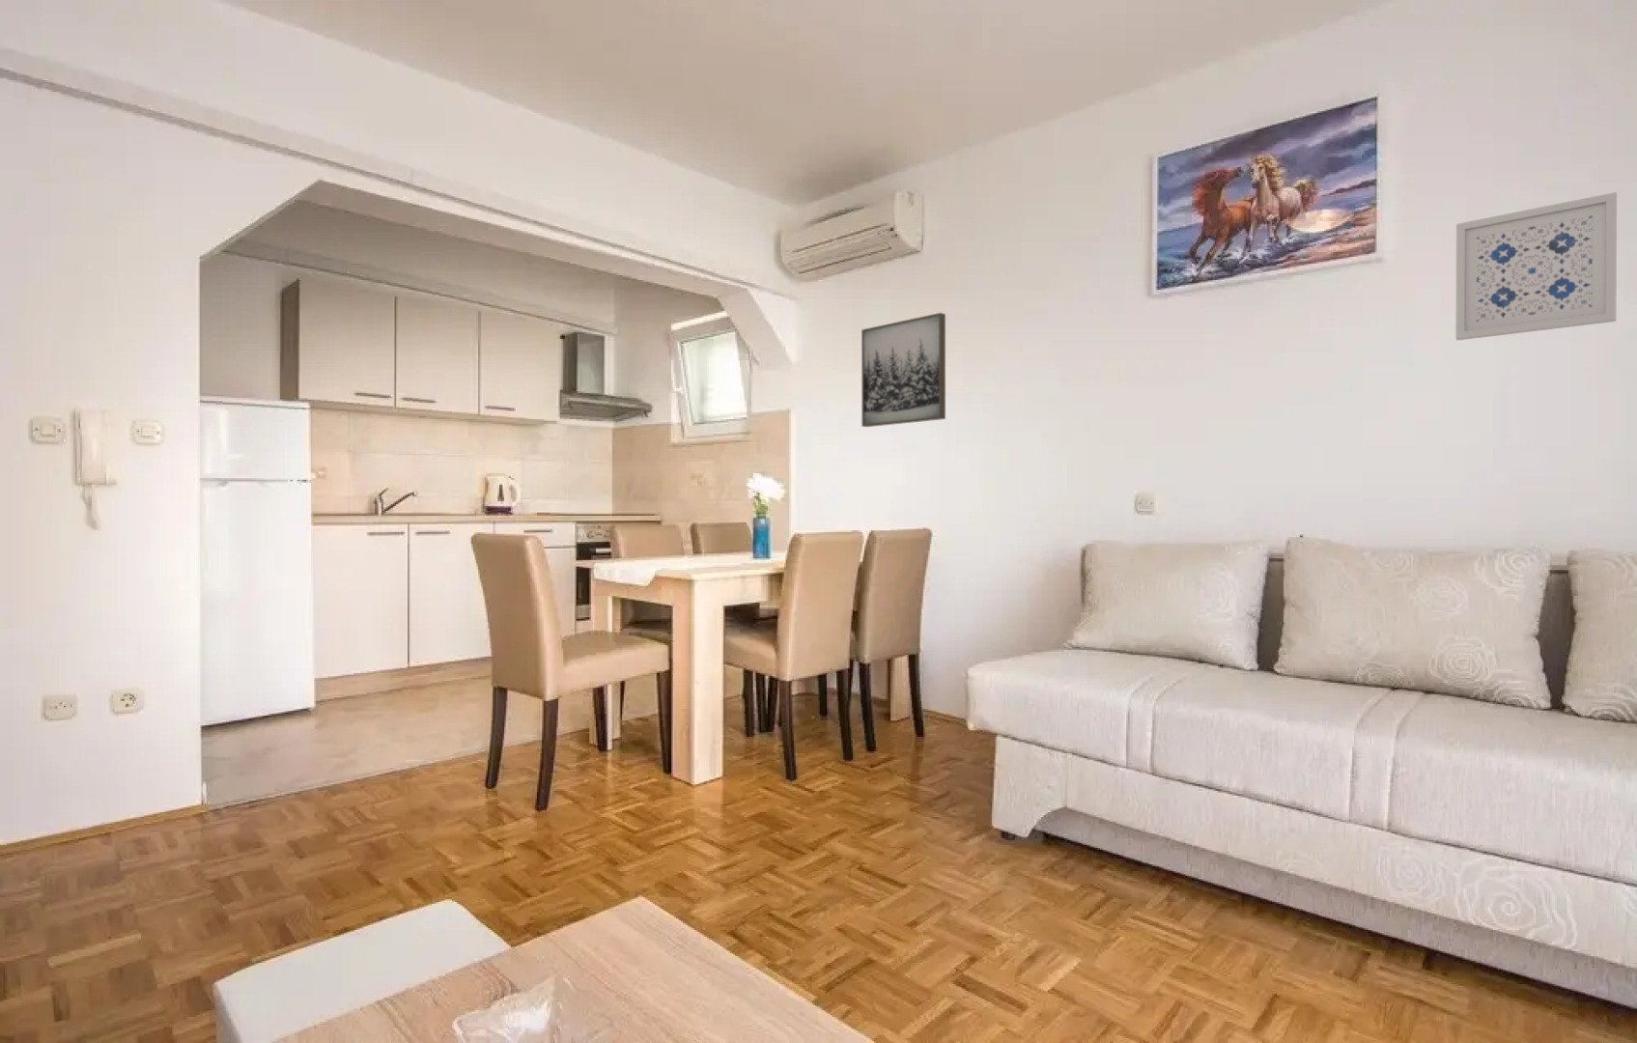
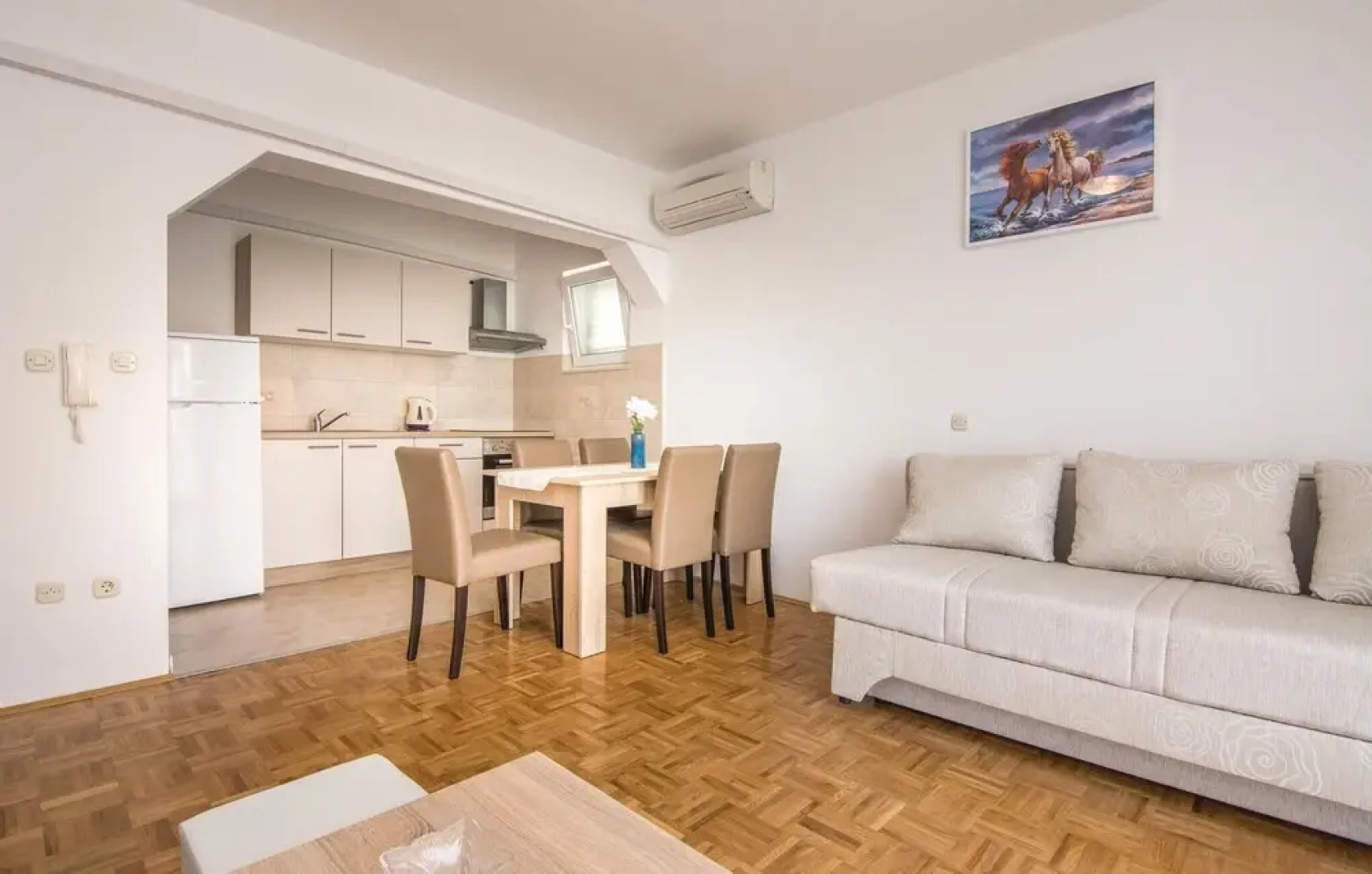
- wall art [860,311,946,428]
- wall art [1454,191,1618,341]
